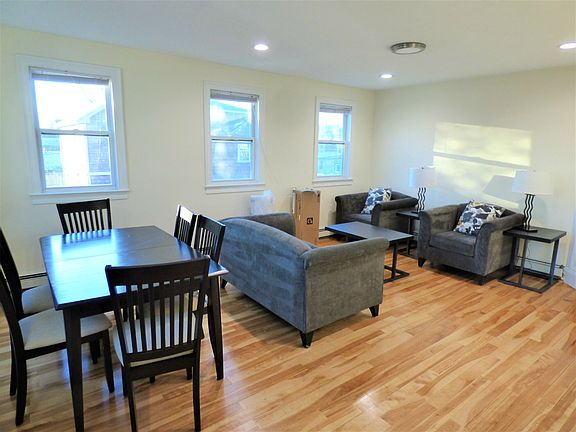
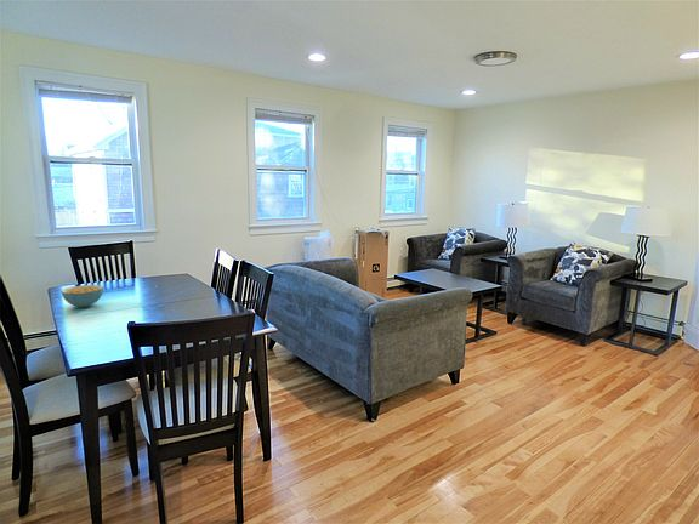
+ cereal bowl [59,284,104,308]
